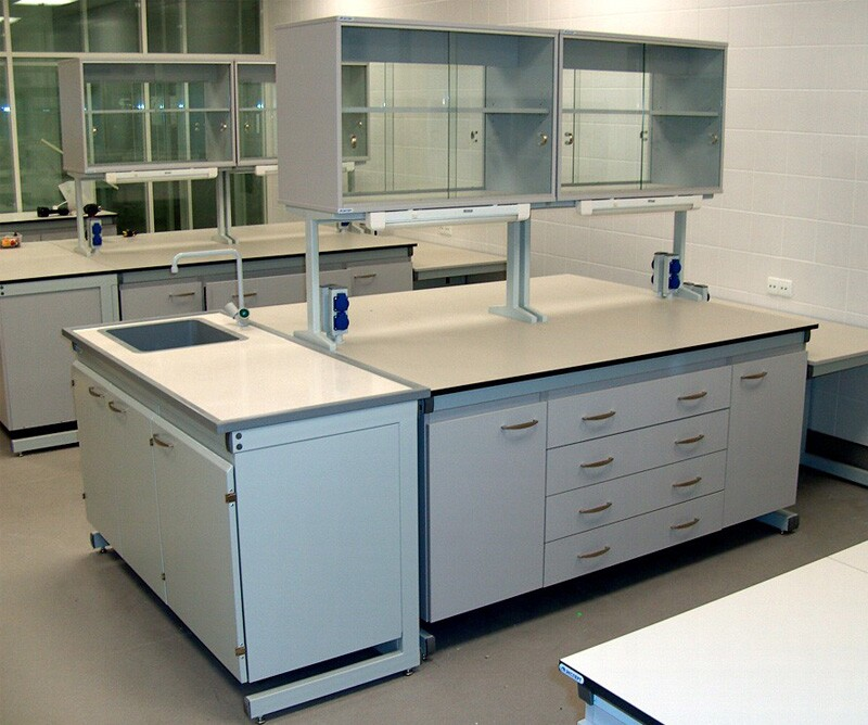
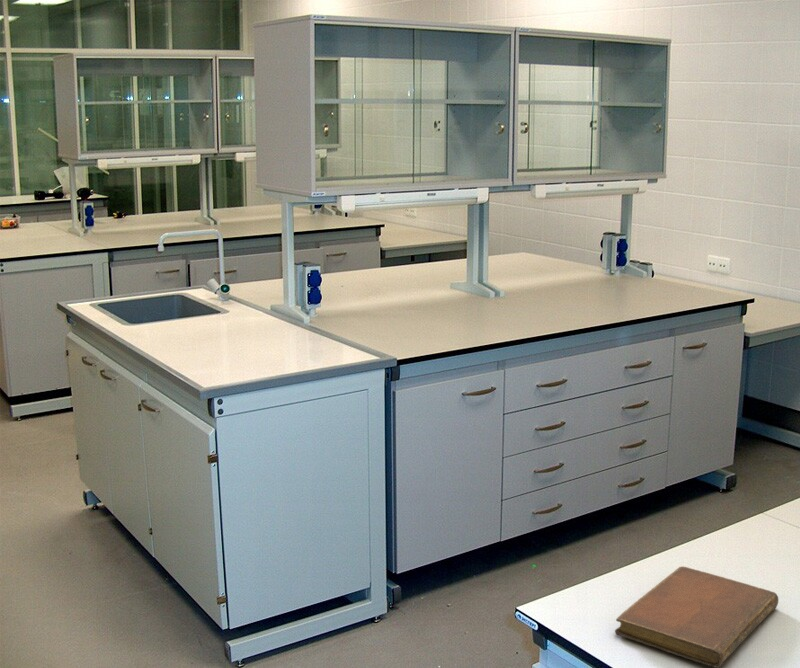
+ notebook [614,566,779,668]
